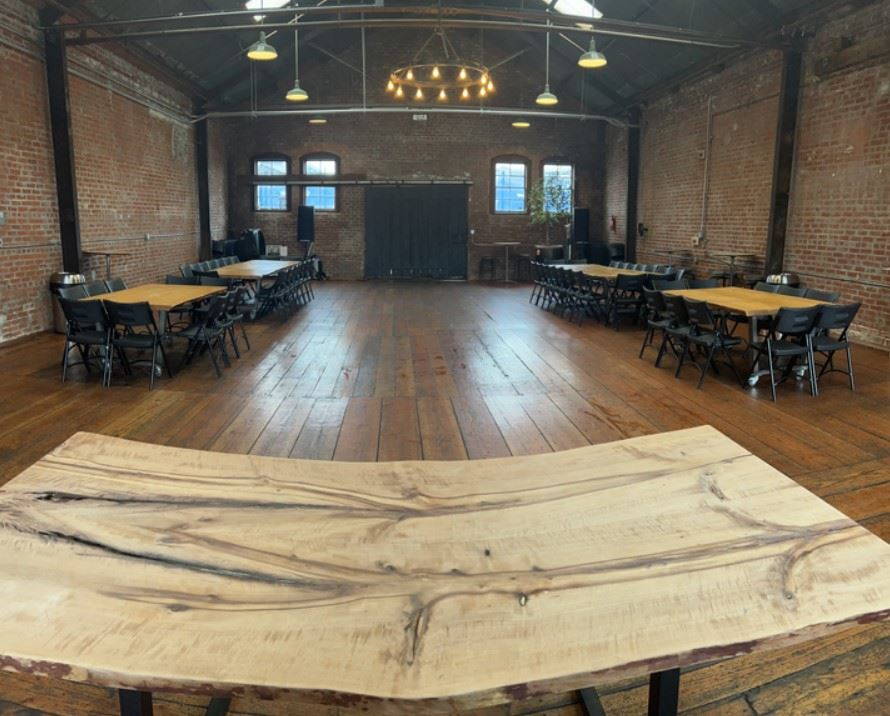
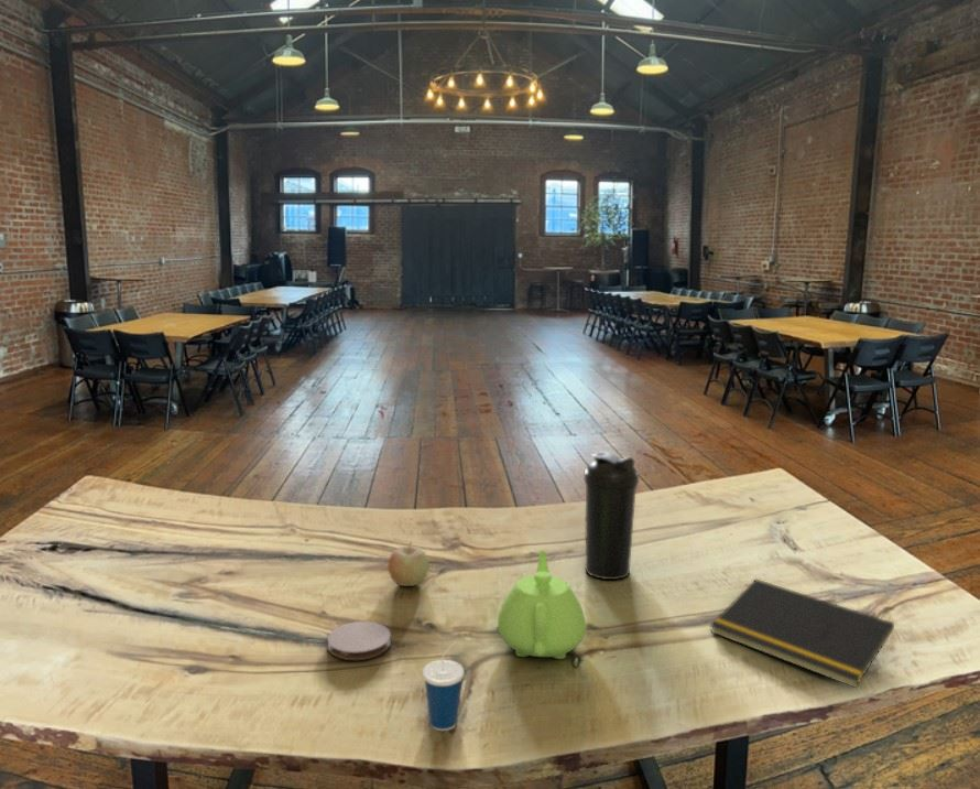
+ fruit [386,541,431,587]
+ water bottle [584,451,640,581]
+ notepad [709,577,895,689]
+ coaster [327,620,392,661]
+ teapot [497,549,587,660]
+ cup [421,638,466,732]
